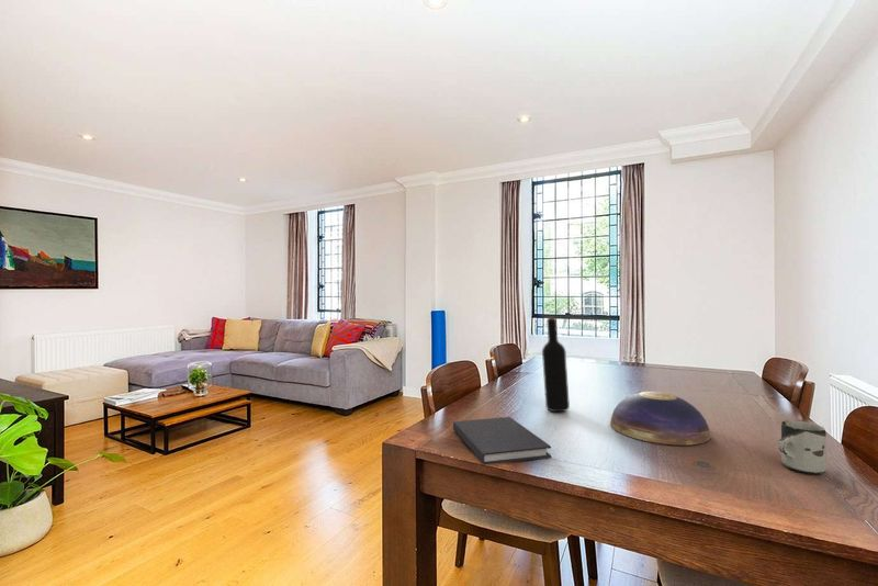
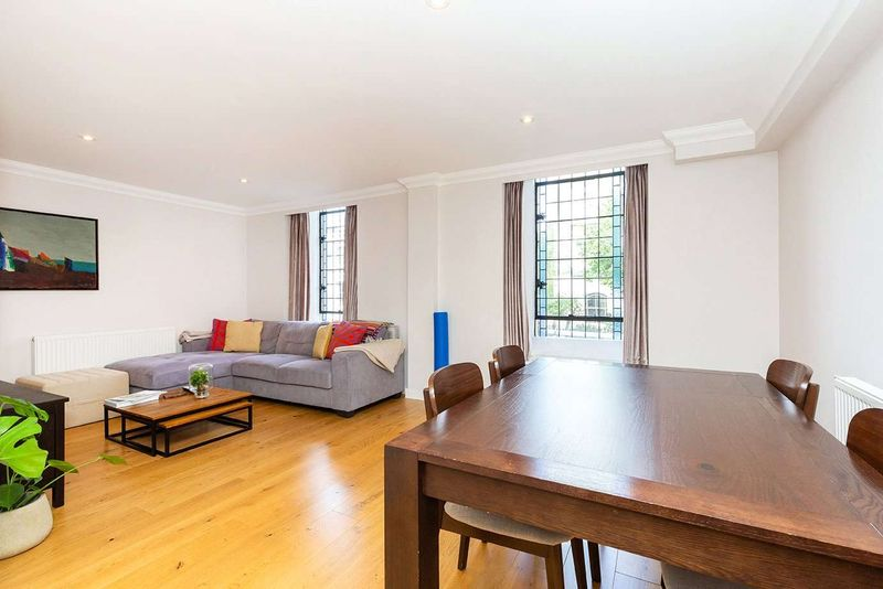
- cup [777,419,828,475]
- wine bottle [541,316,571,413]
- diary [452,416,552,465]
- decorative bowl [609,391,711,447]
